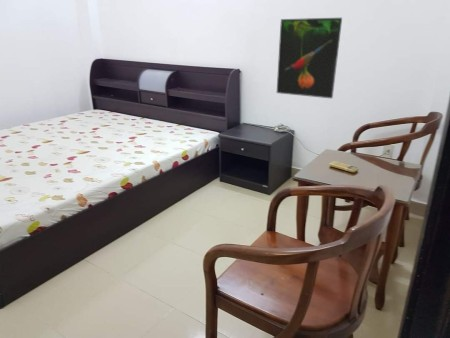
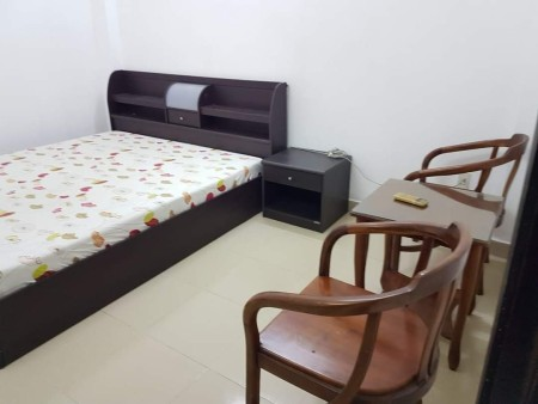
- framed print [276,17,343,99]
